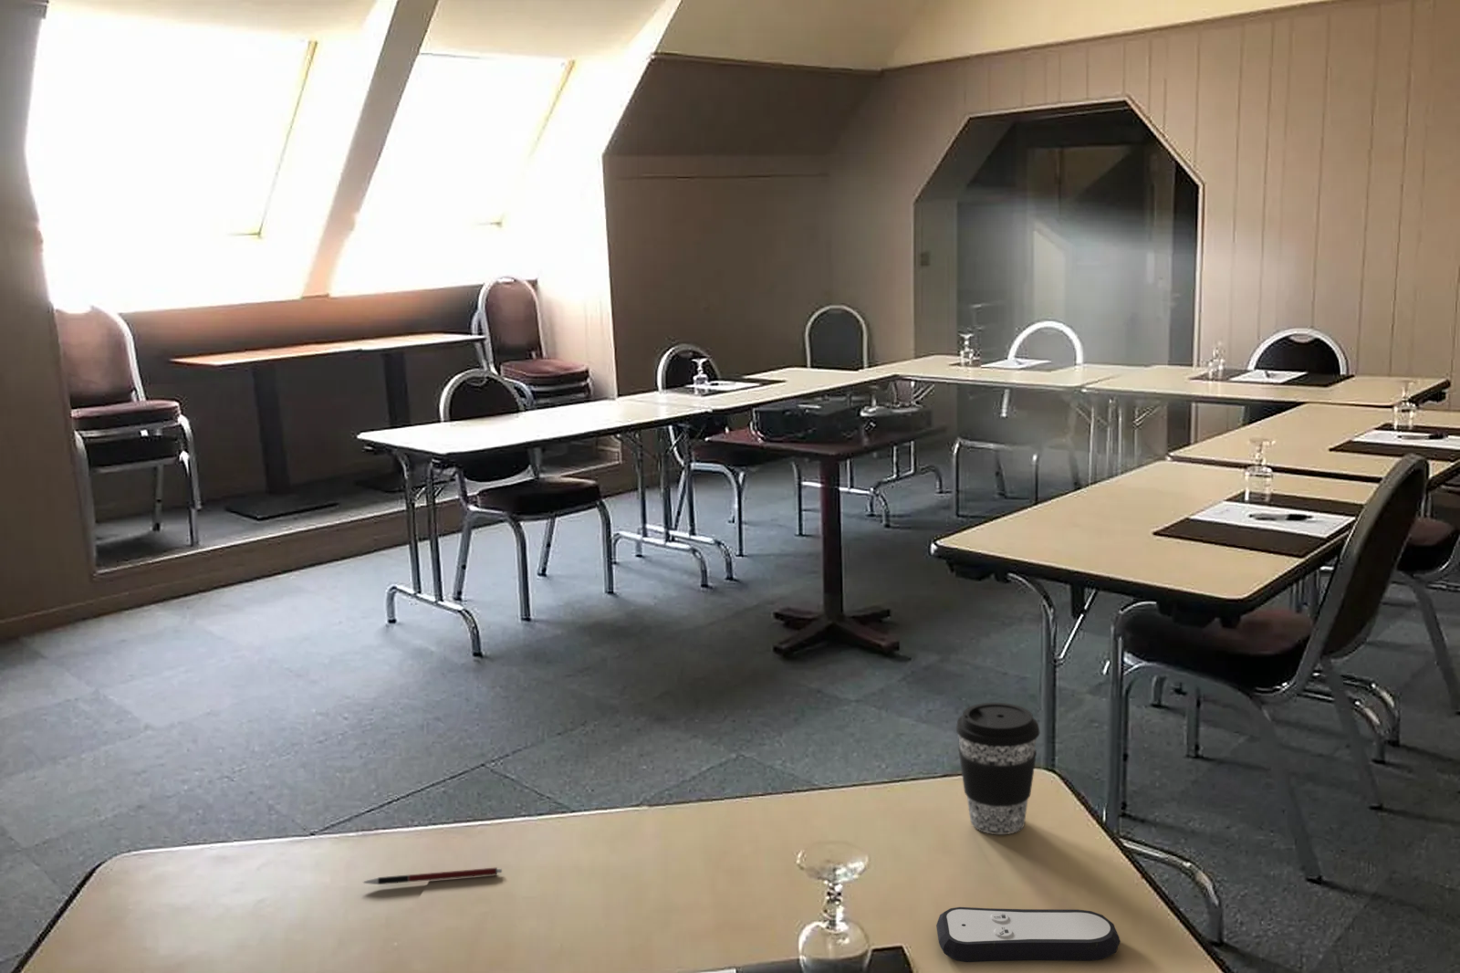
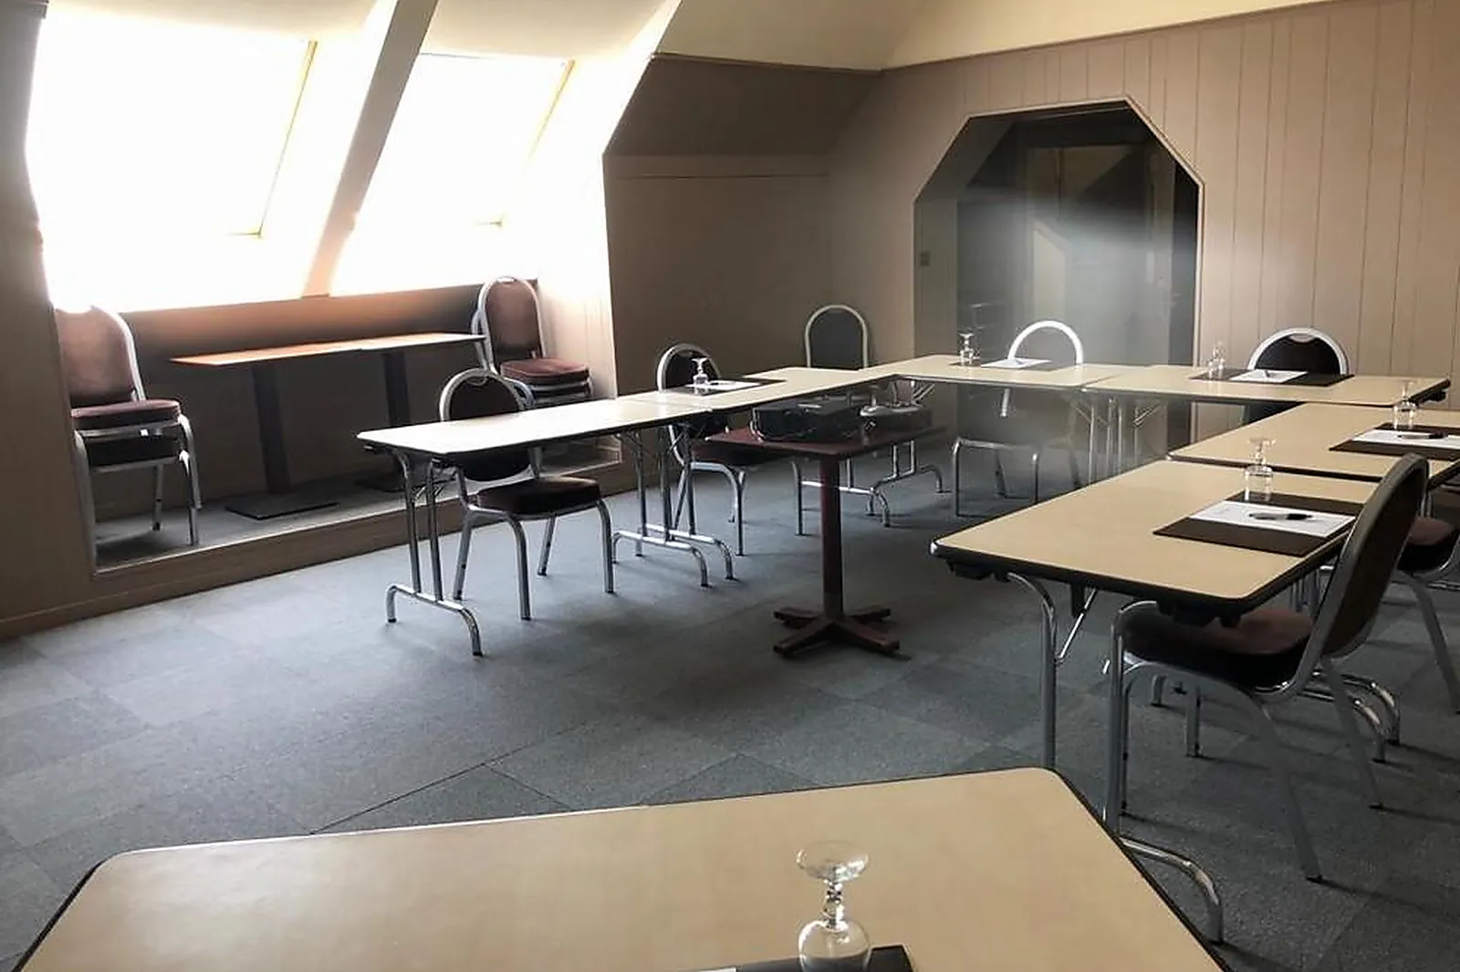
- remote control [936,907,1121,963]
- coffee cup [955,702,1040,835]
- pen [363,867,503,885]
